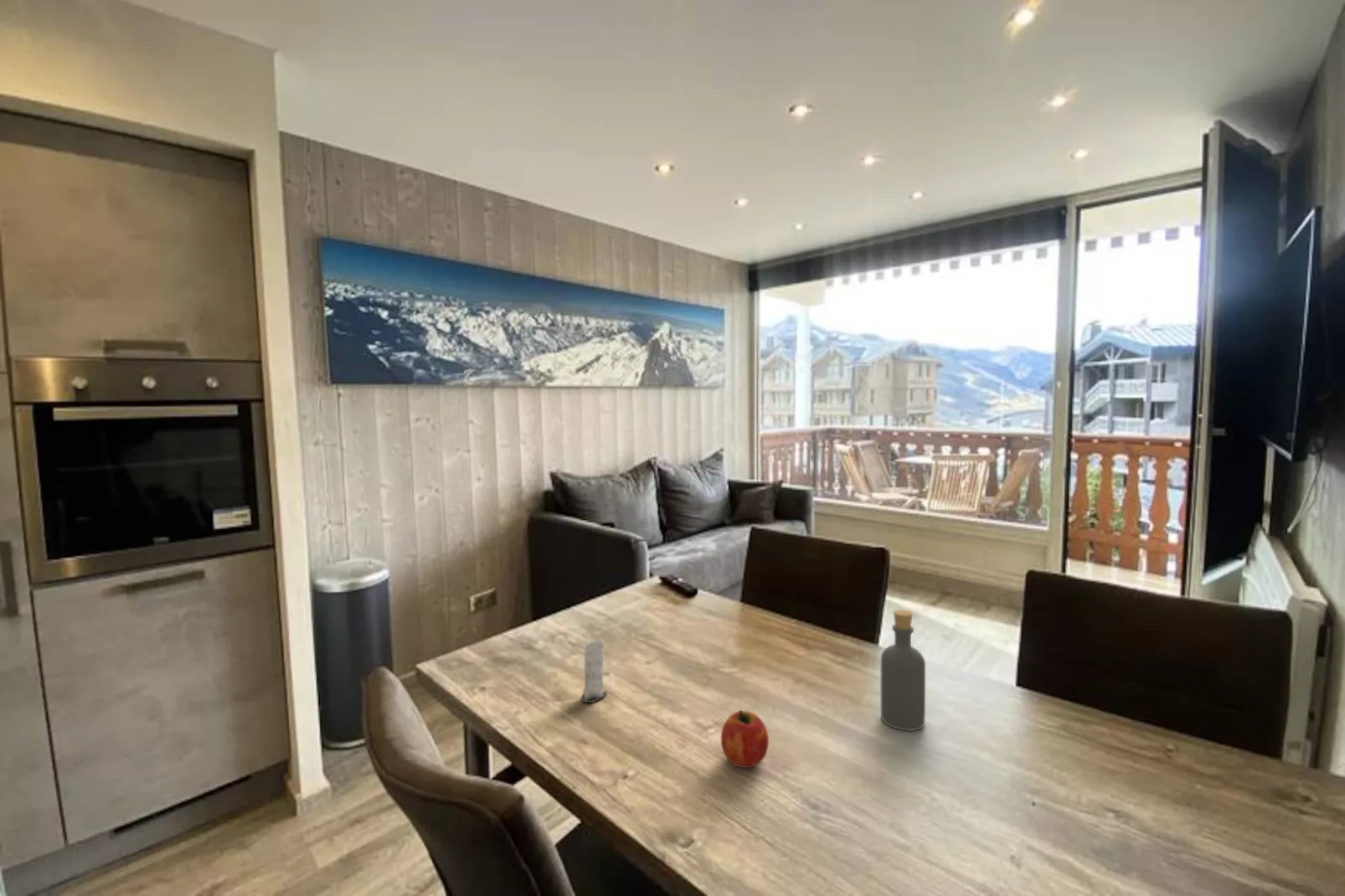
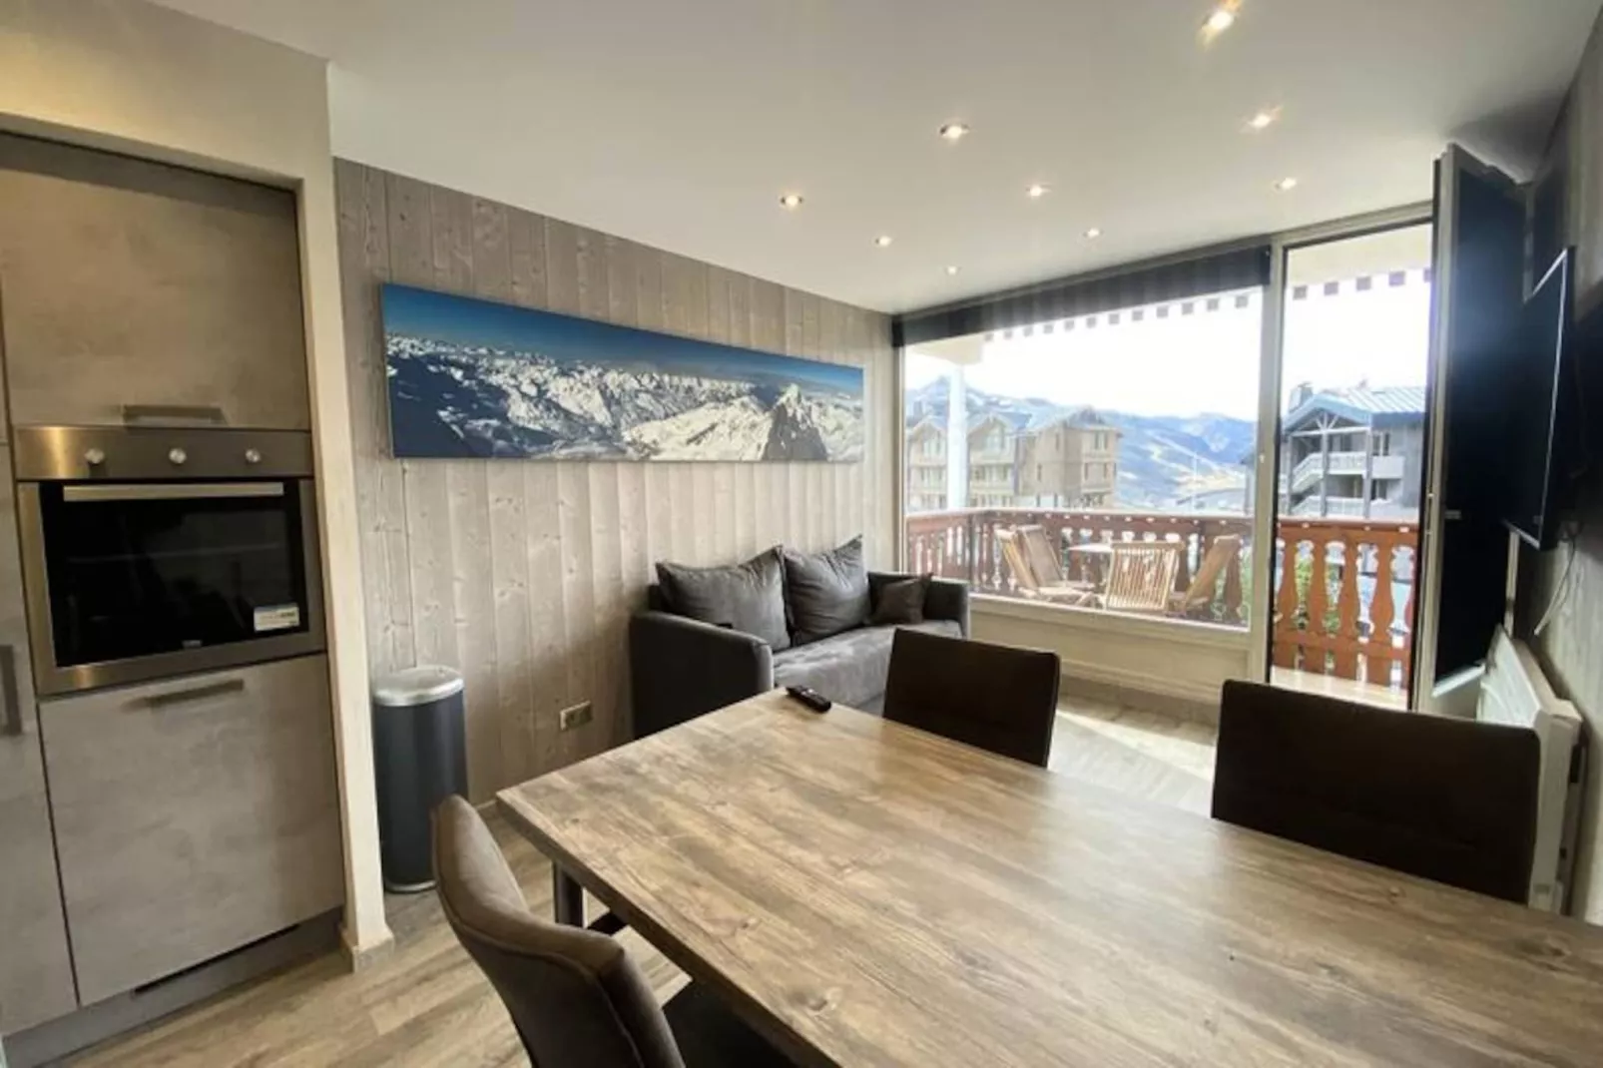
- bottle [880,609,926,732]
- fruit [720,709,770,769]
- candle [580,638,608,703]
